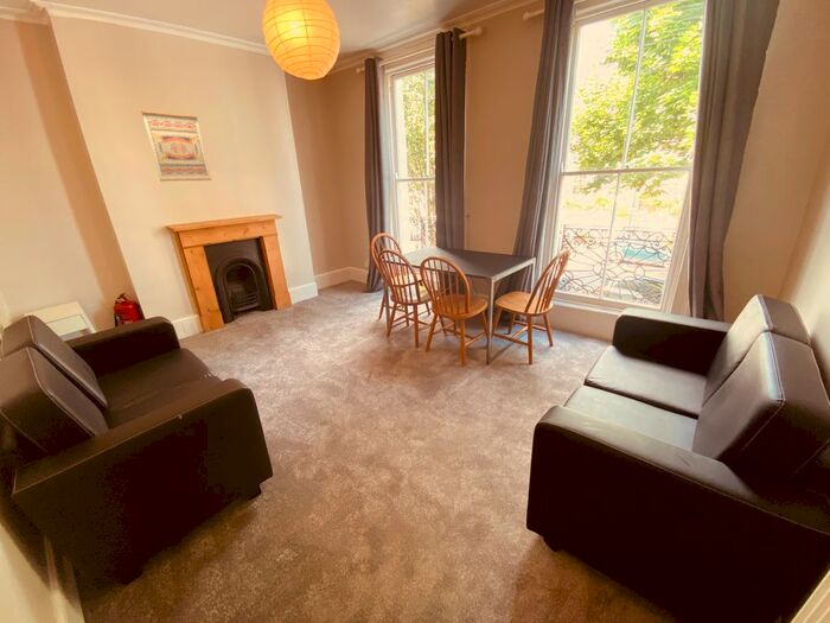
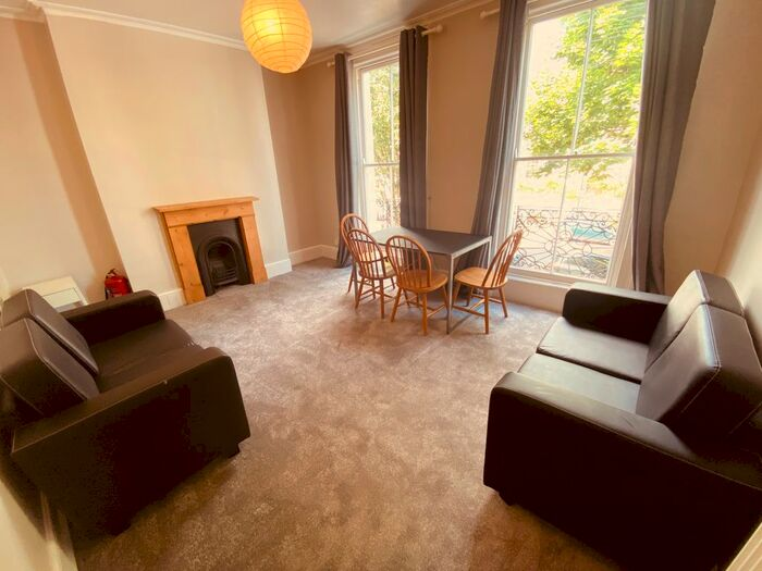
- wall art [140,109,212,182]
